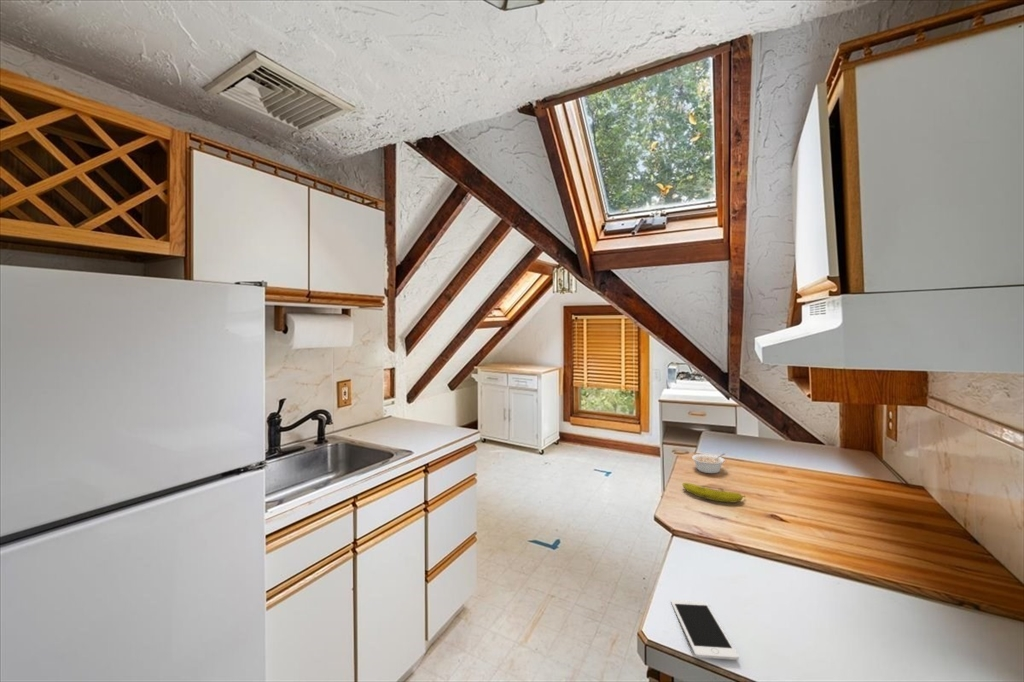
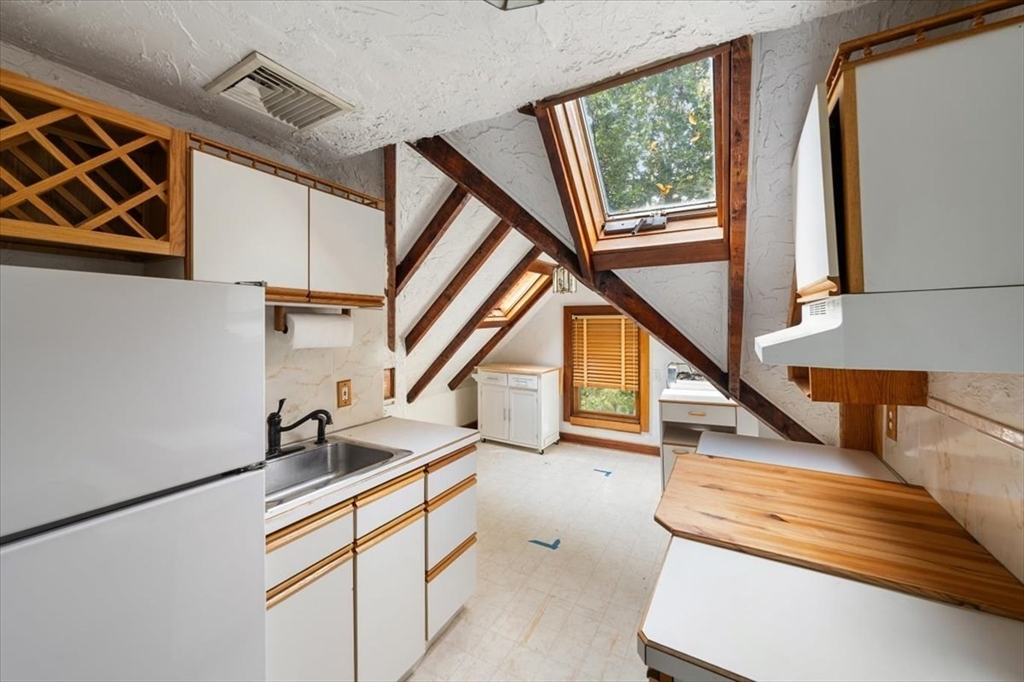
- legume [691,452,726,474]
- cell phone [670,599,740,661]
- fruit [681,482,746,503]
